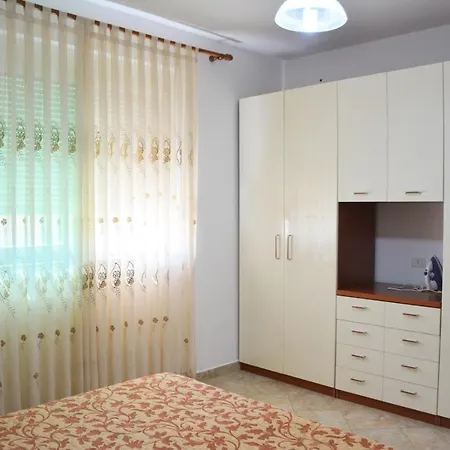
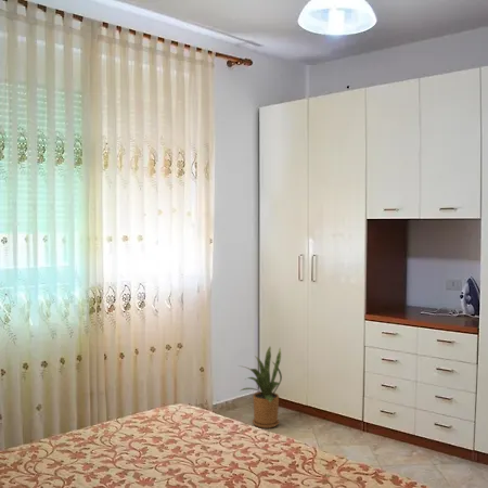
+ house plant [237,346,283,429]
